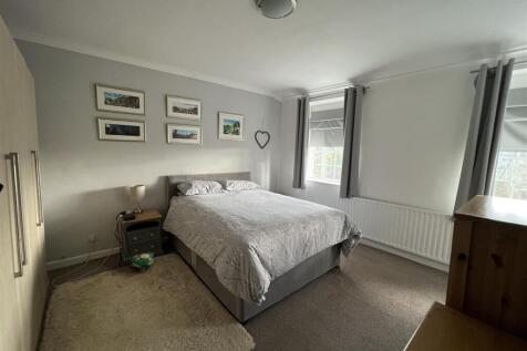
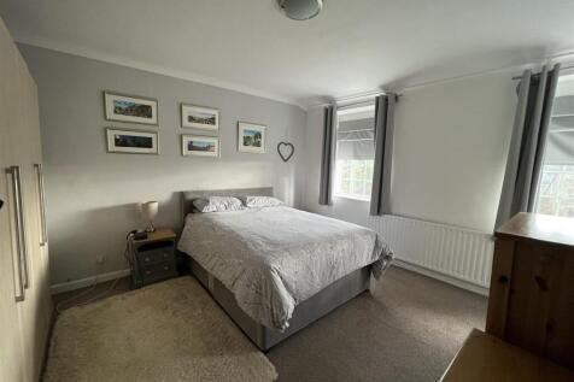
- bag [127,251,155,272]
